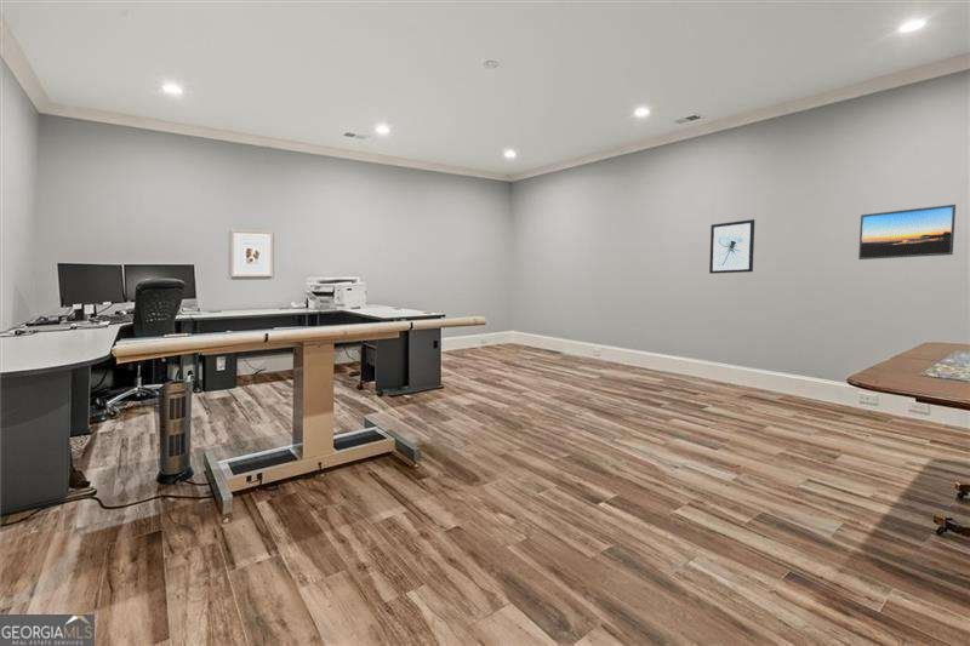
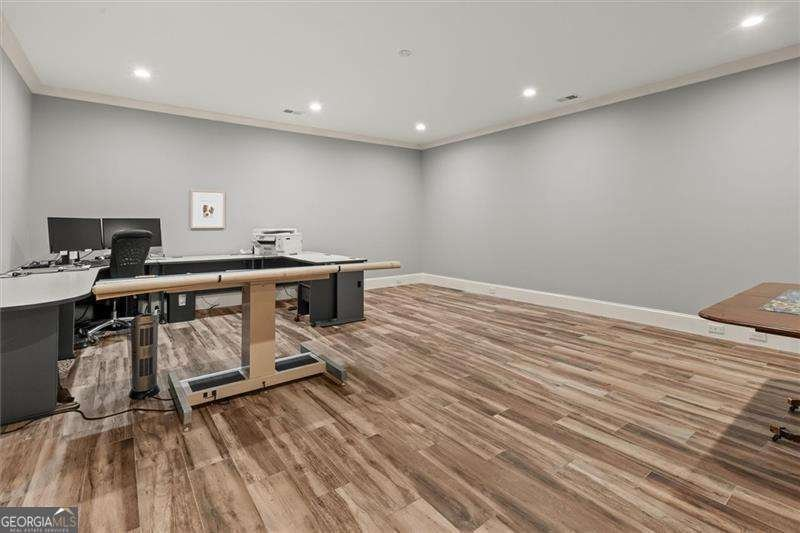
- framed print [857,204,957,261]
- wall art [708,218,755,275]
